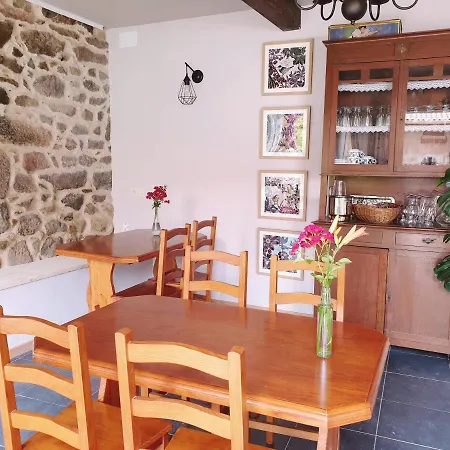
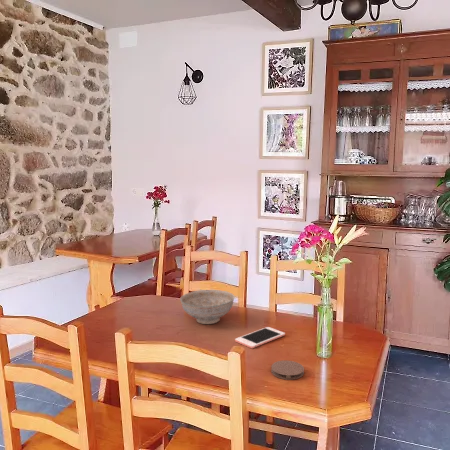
+ cell phone [234,326,286,349]
+ coaster [270,359,305,381]
+ decorative bowl [179,289,235,325]
